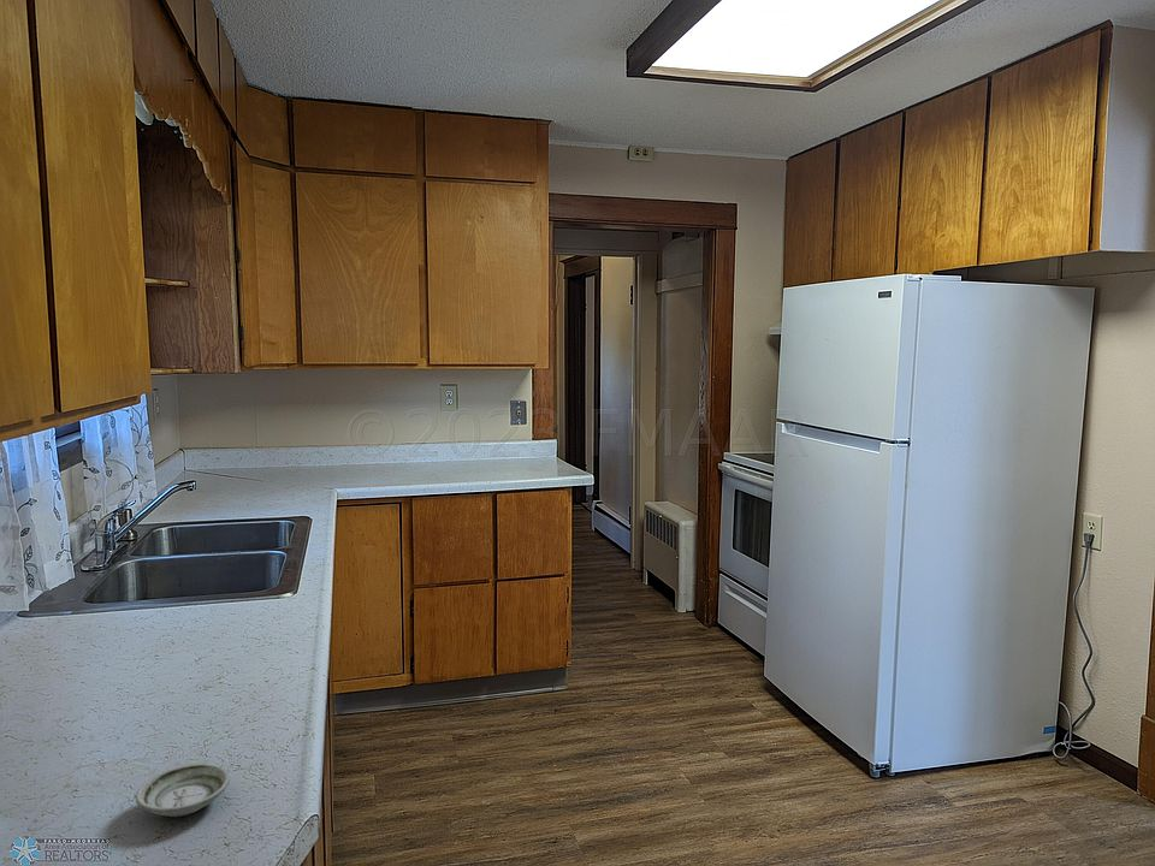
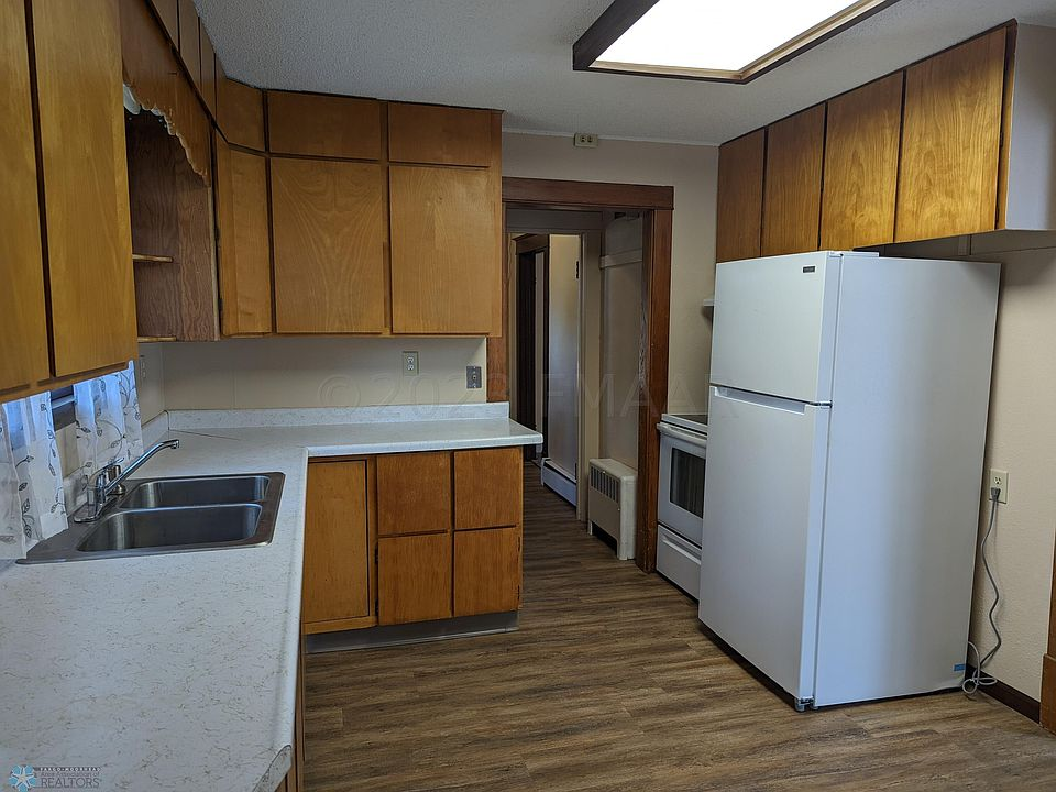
- saucer [135,763,231,818]
